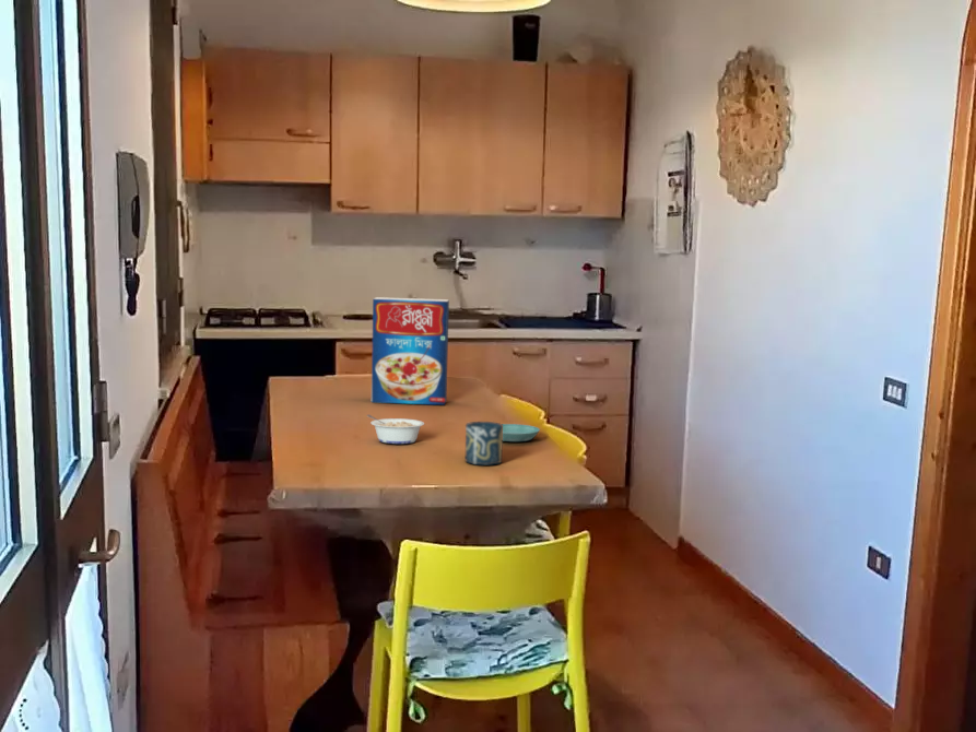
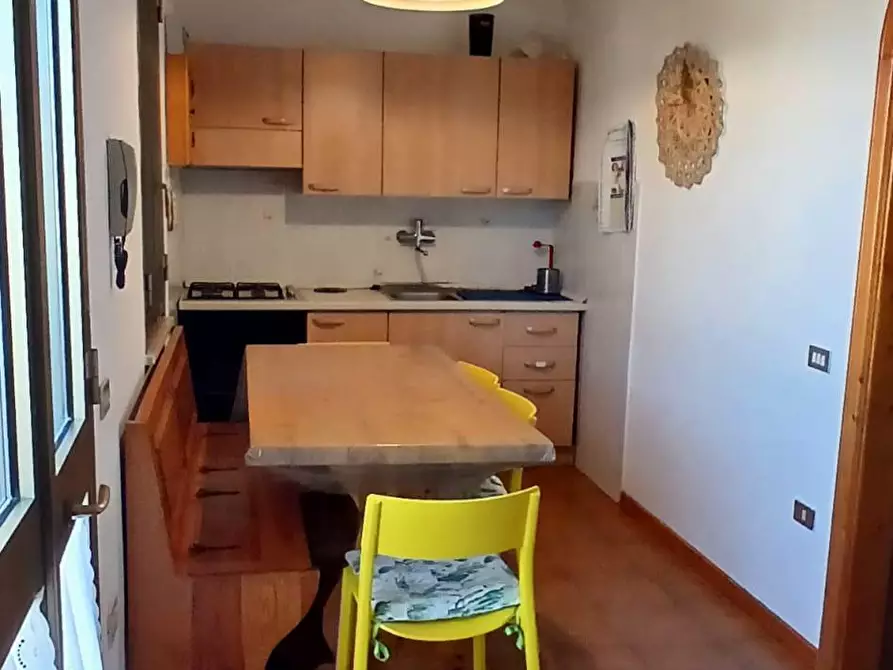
- cereal box [371,296,450,406]
- saucer [502,423,541,442]
- legume [366,414,425,445]
- cup [465,421,504,467]
